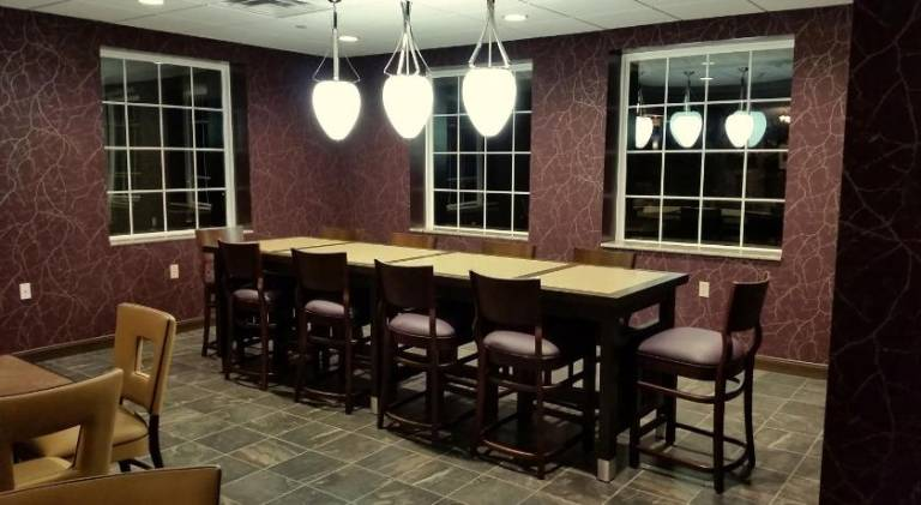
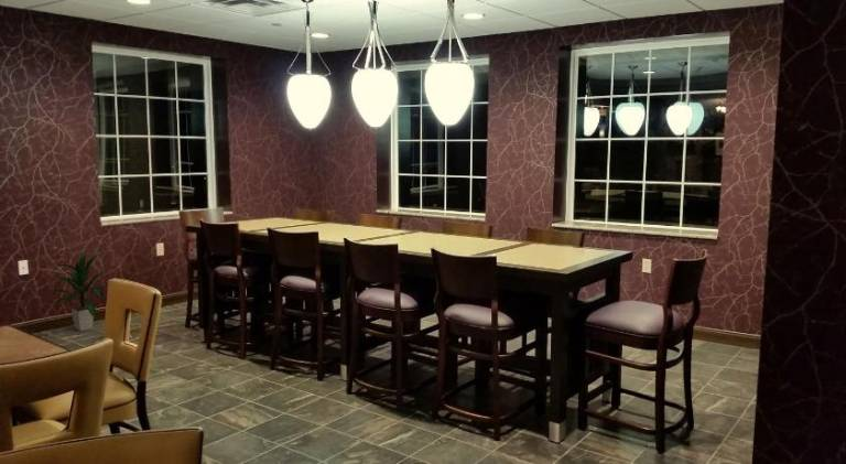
+ indoor plant [45,251,108,332]
